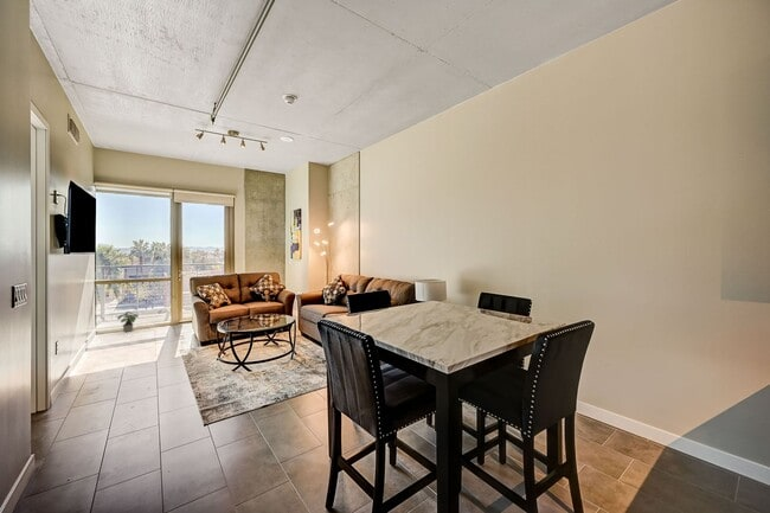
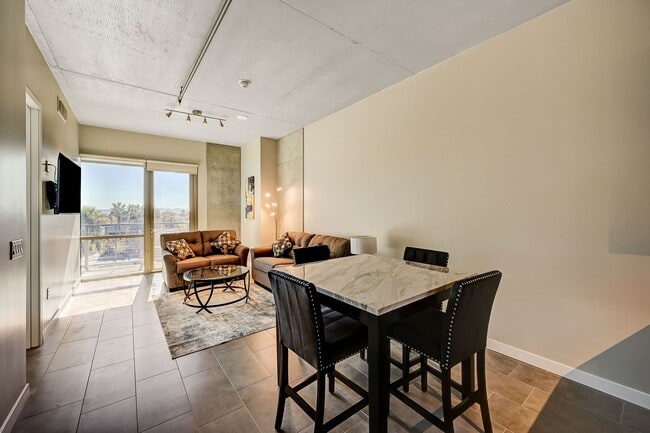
- potted plant [116,310,140,333]
